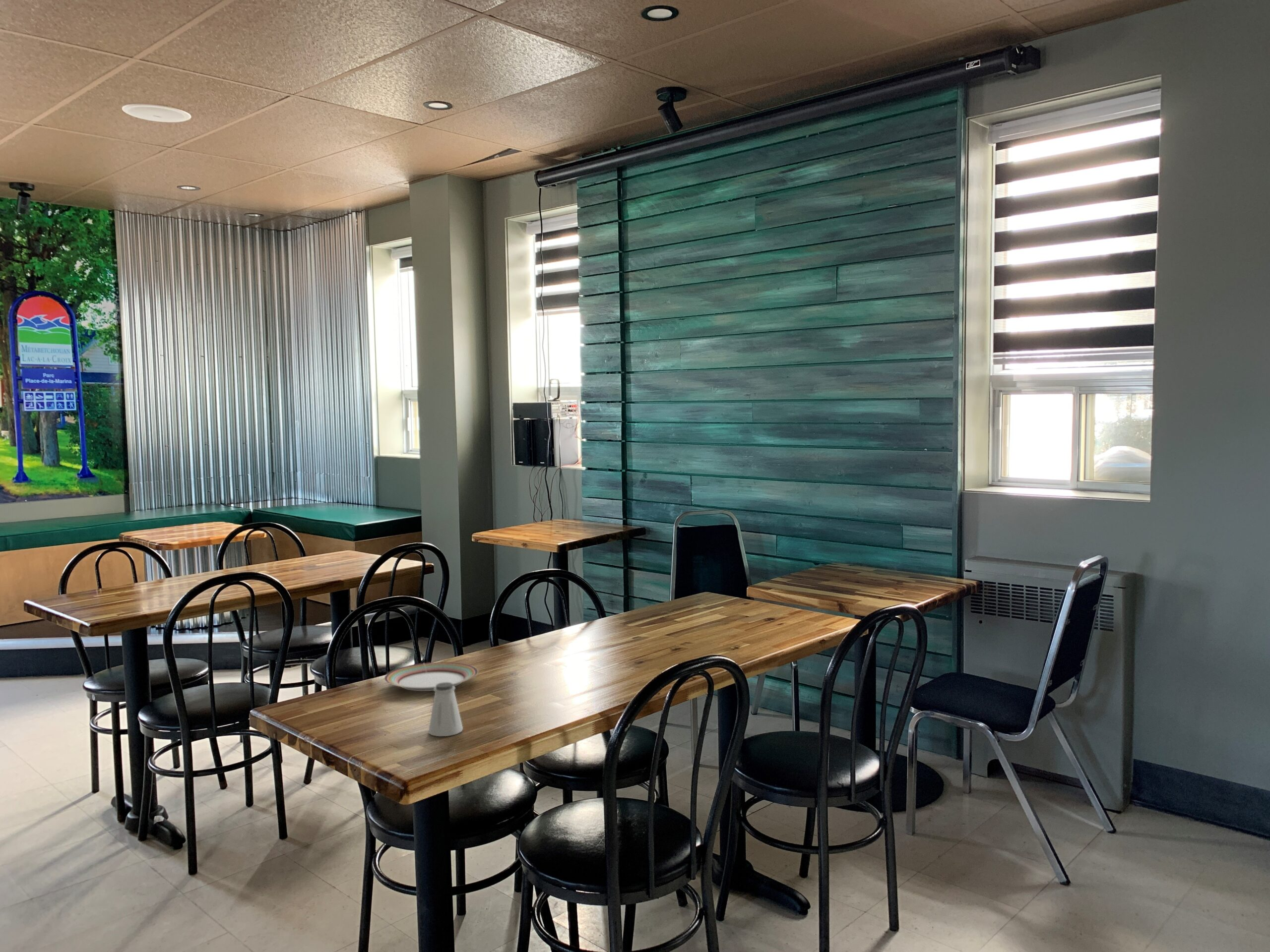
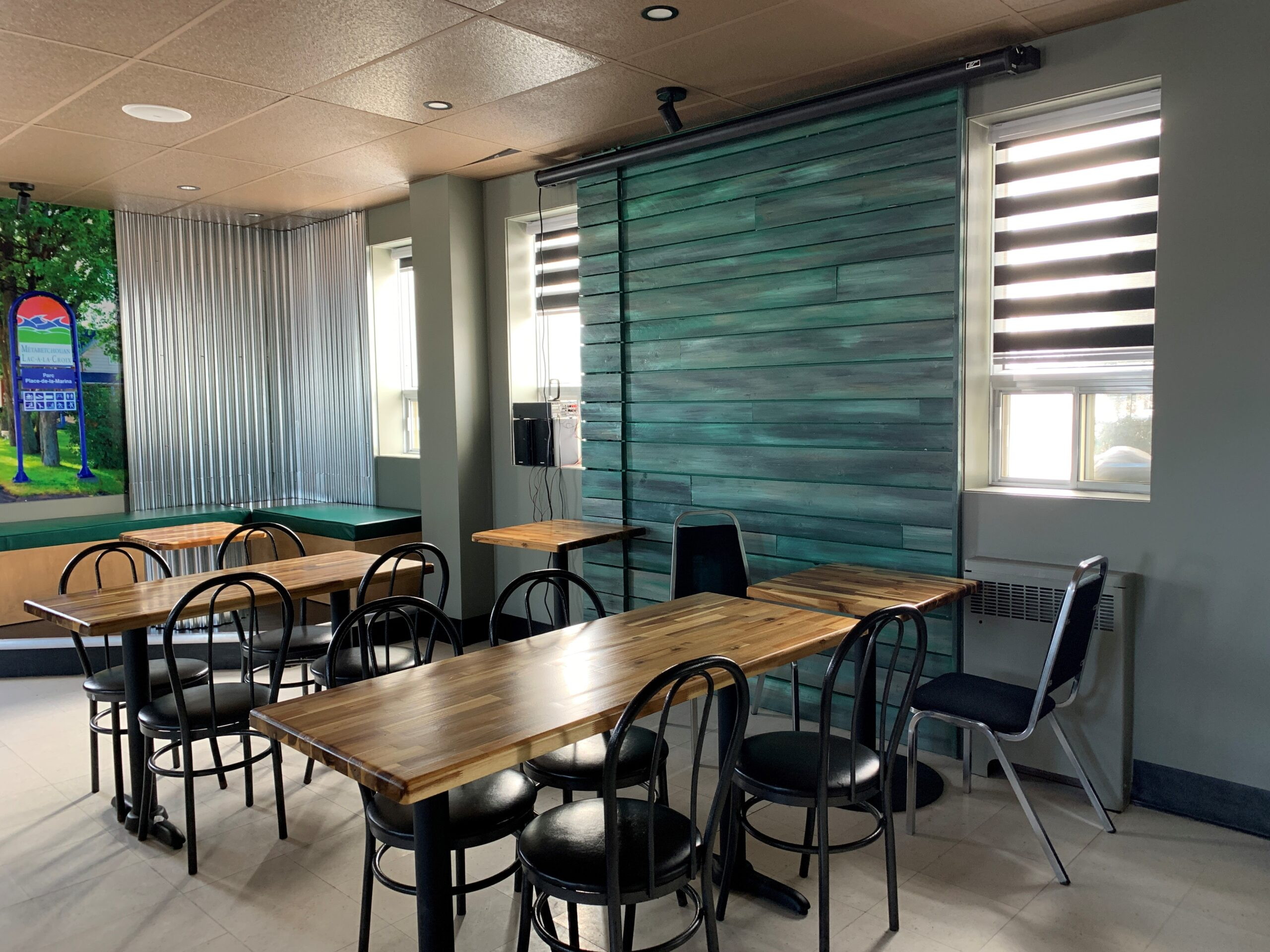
- saltshaker [428,682,463,737]
- plate [383,661,479,692]
